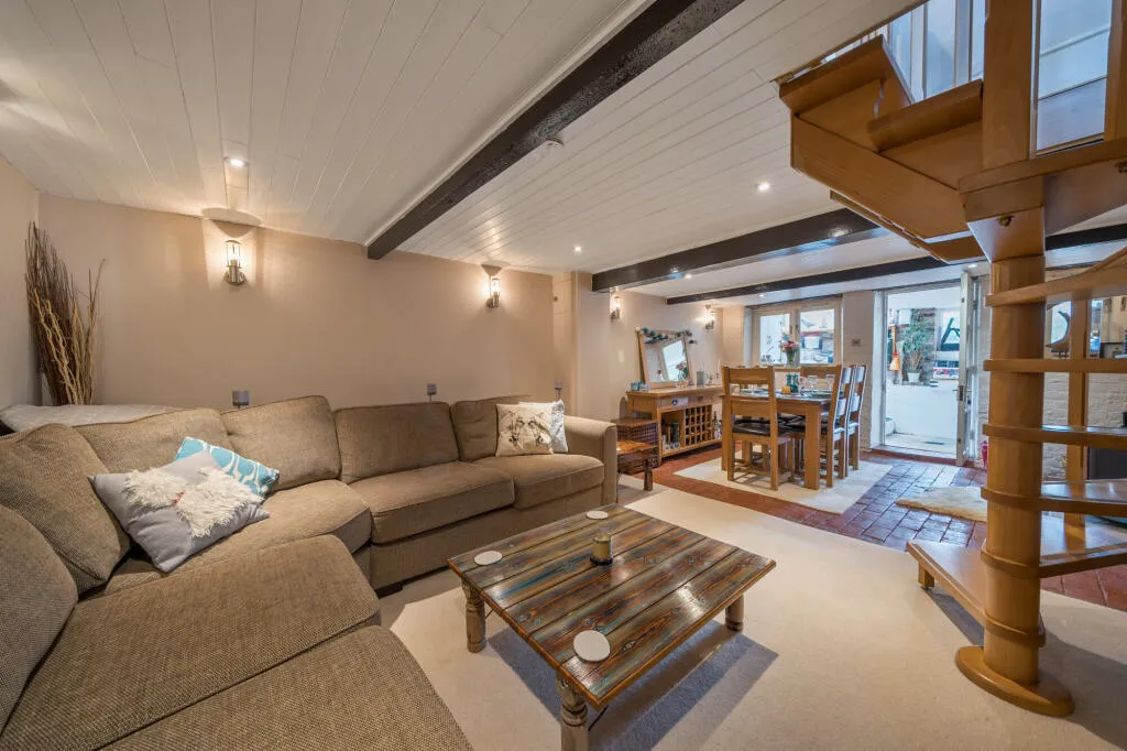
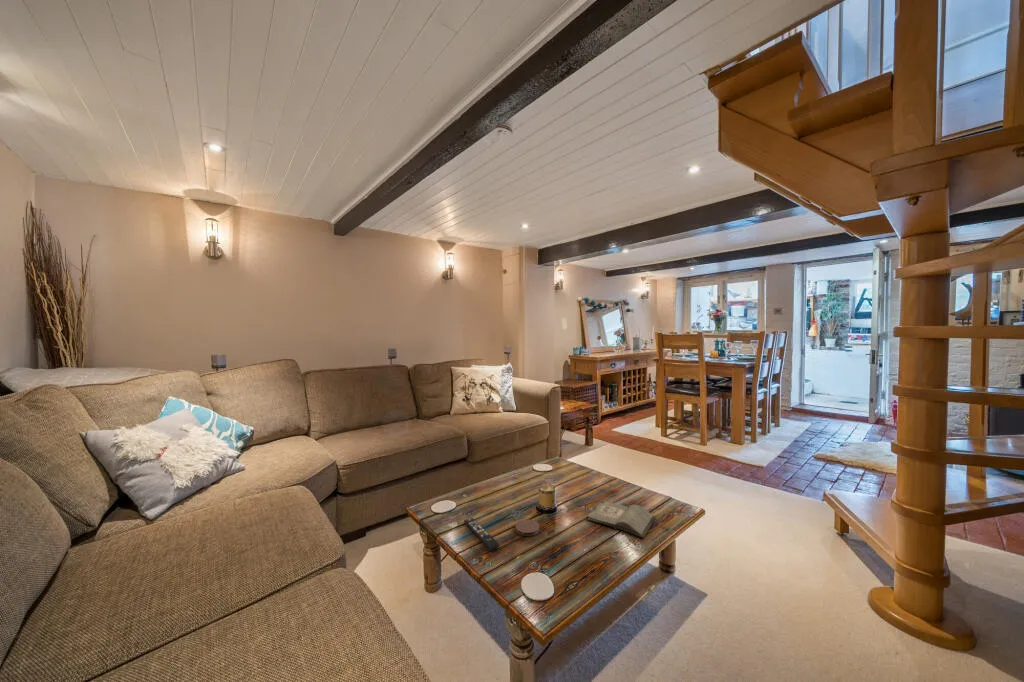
+ coaster [515,518,540,537]
+ remote control [463,517,500,552]
+ hardback book [586,500,657,539]
